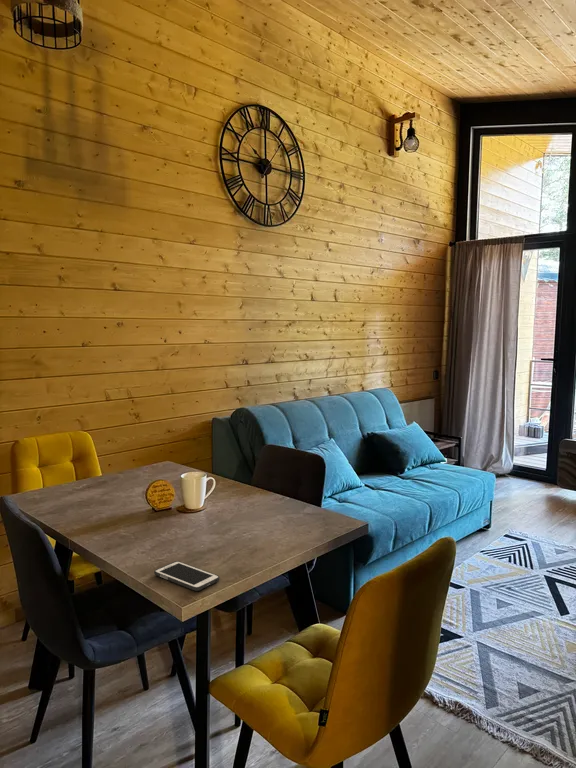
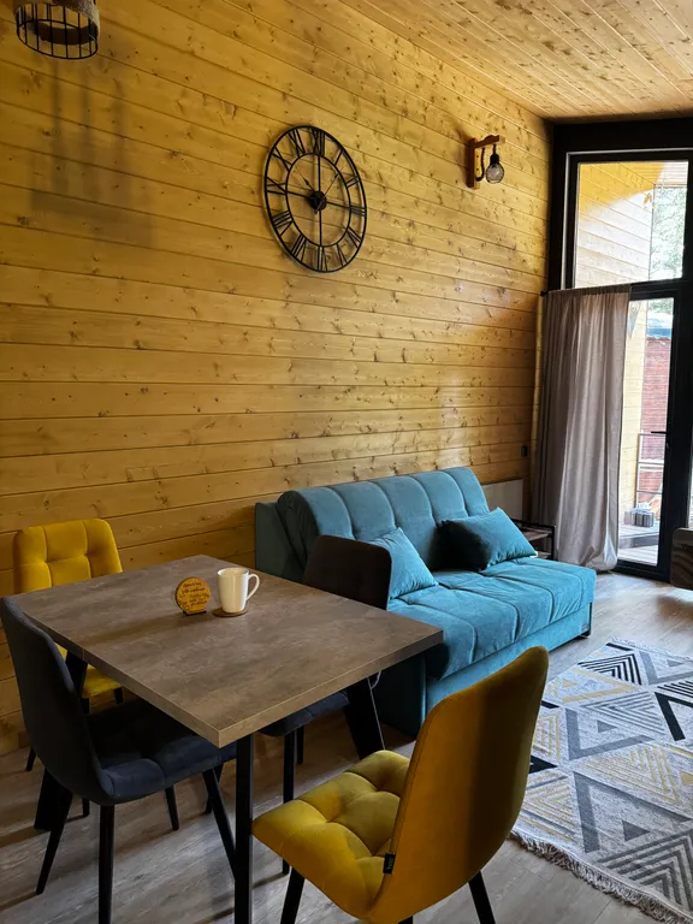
- cell phone [153,560,221,592]
